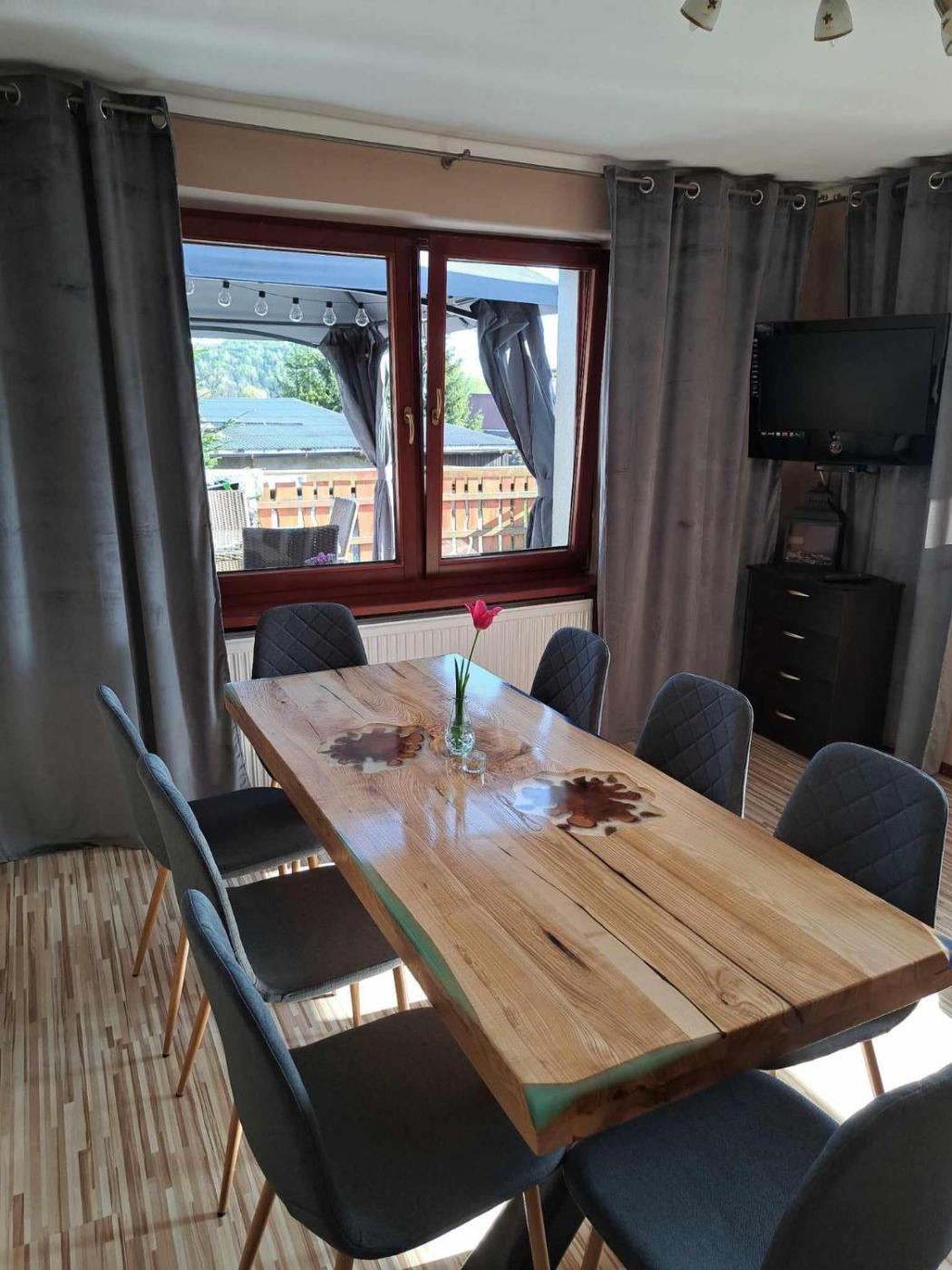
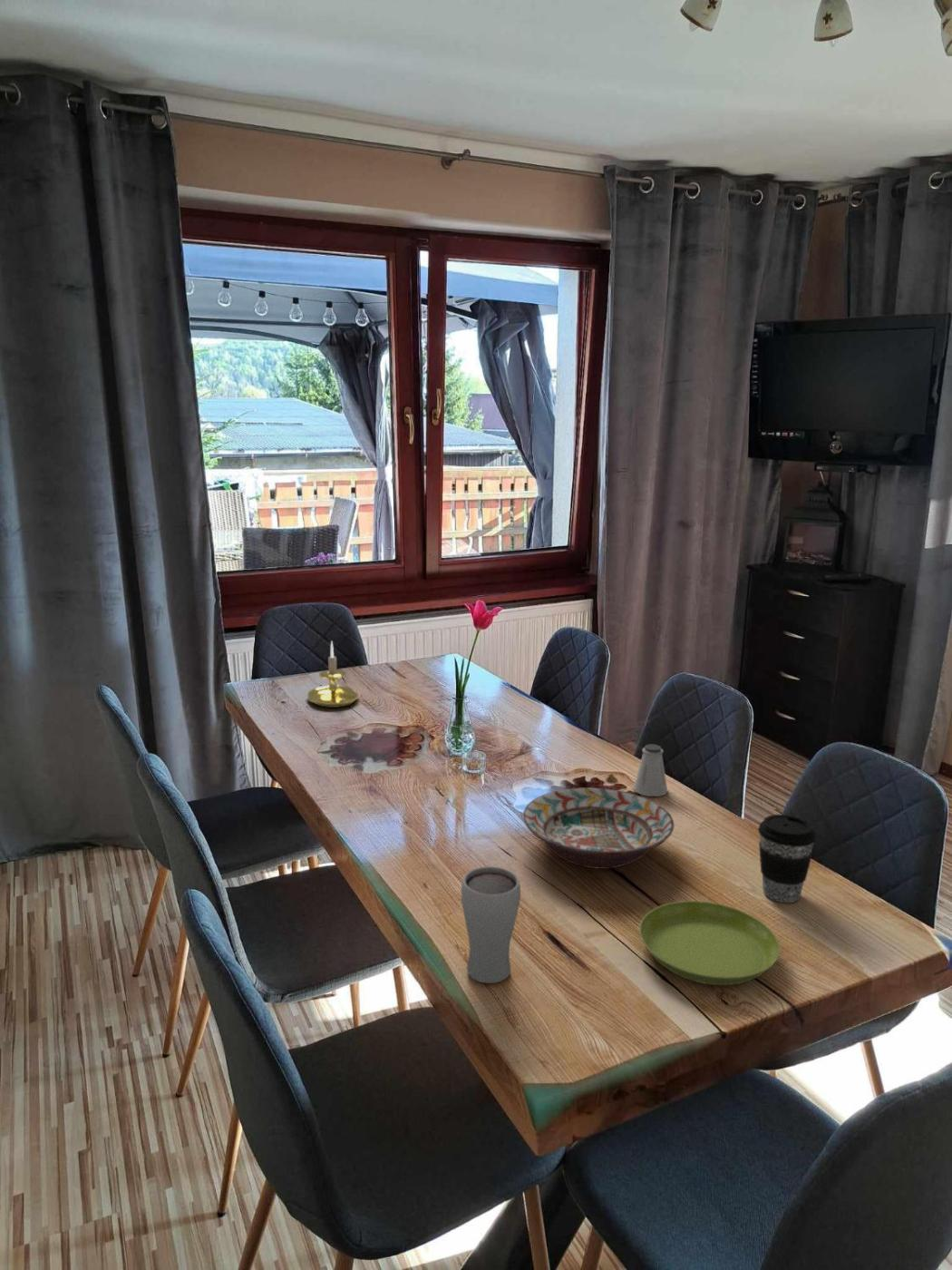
+ decorative bowl [522,786,675,870]
+ drinking glass [461,865,521,984]
+ candle holder [306,640,360,708]
+ saucer [638,900,781,986]
+ saltshaker [633,743,668,797]
+ coffee cup [757,814,817,904]
